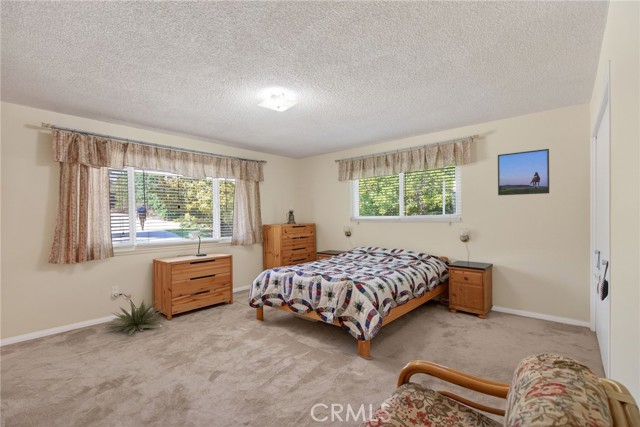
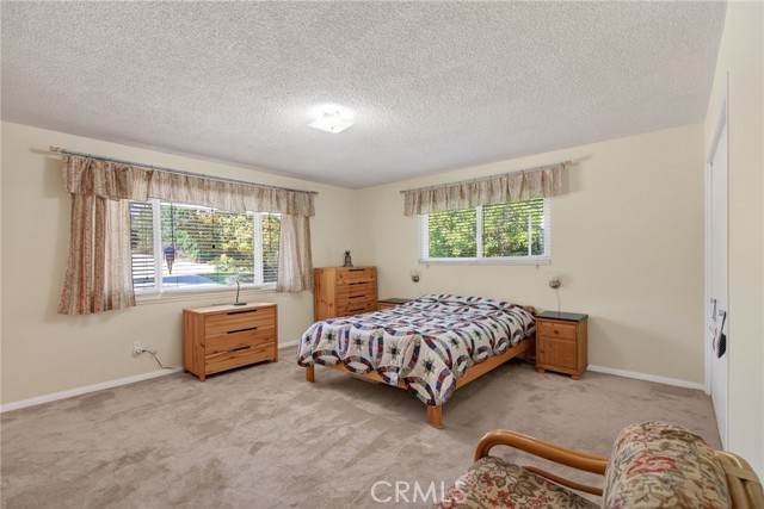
- decorative plant [100,298,166,336]
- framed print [497,148,550,196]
